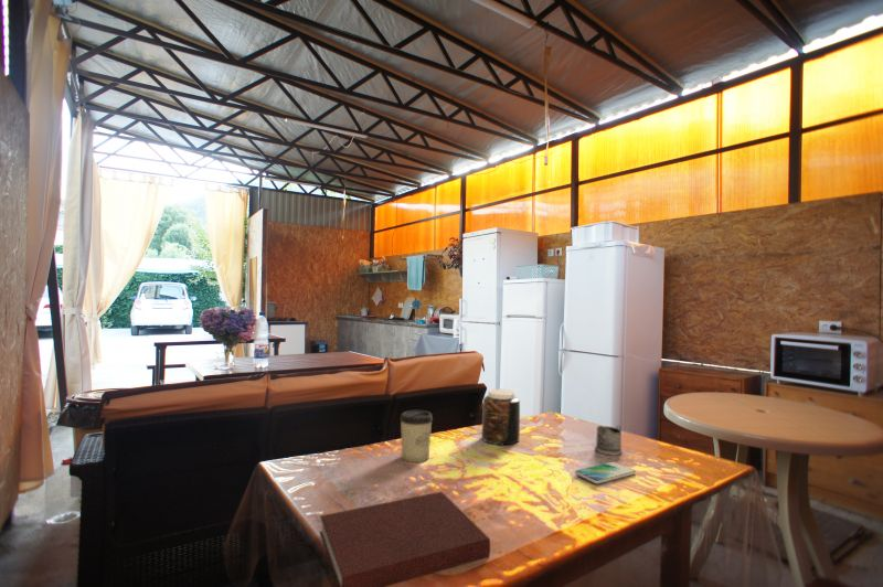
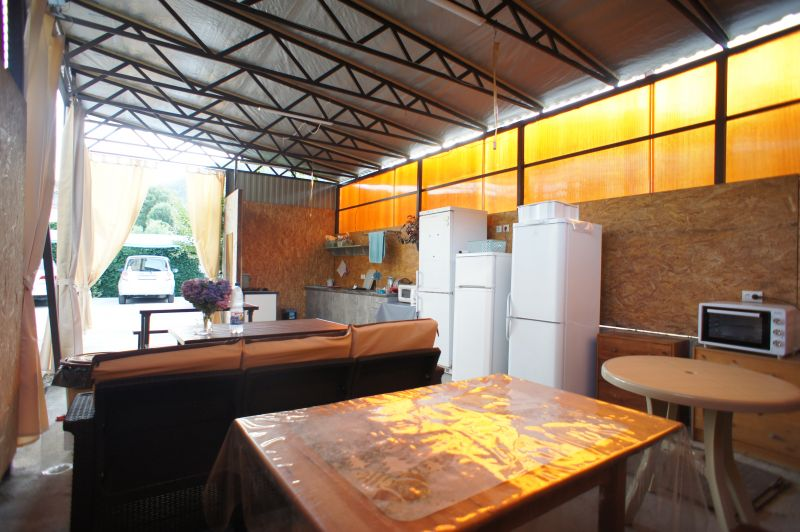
- notebook [319,491,491,587]
- cup [398,409,434,463]
- smartphone [574,461,637,484]
- tea glass holder [594,425,624,457]
- jar [481,388,521,446]
